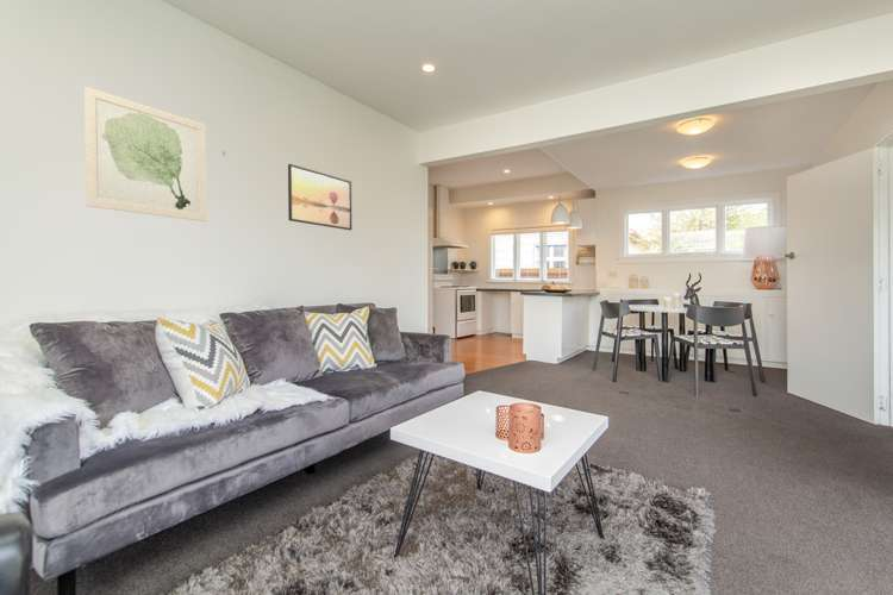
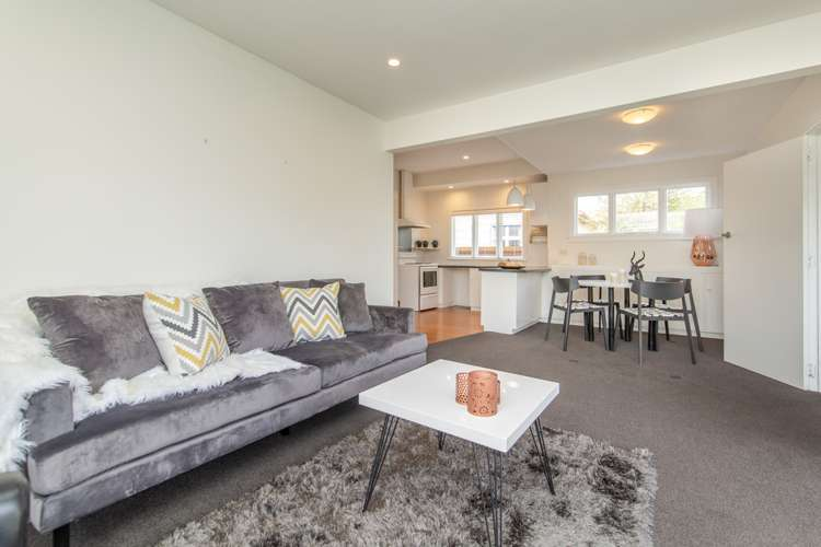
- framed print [287,163,352,231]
- wall art [83,86,208,223]
